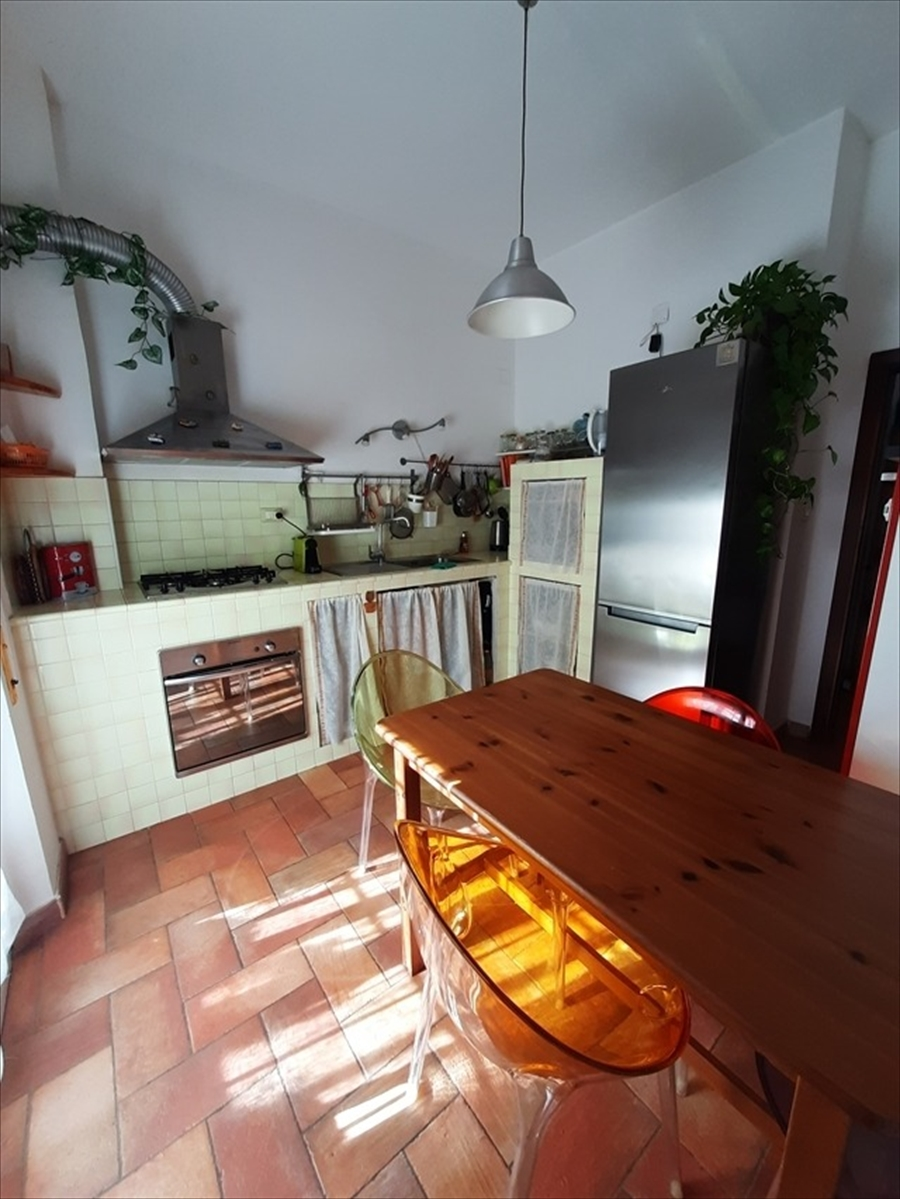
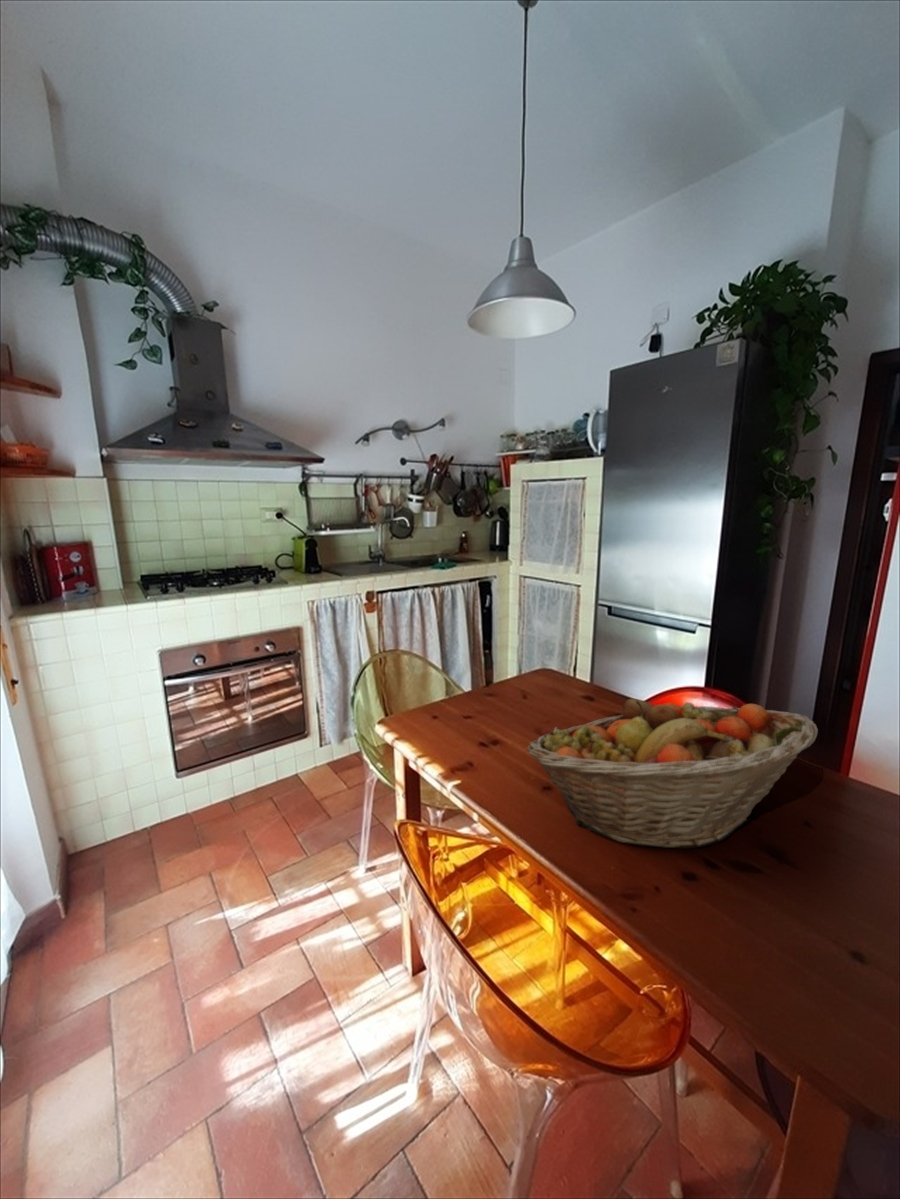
+ fruit basket [526,698,819,849]
